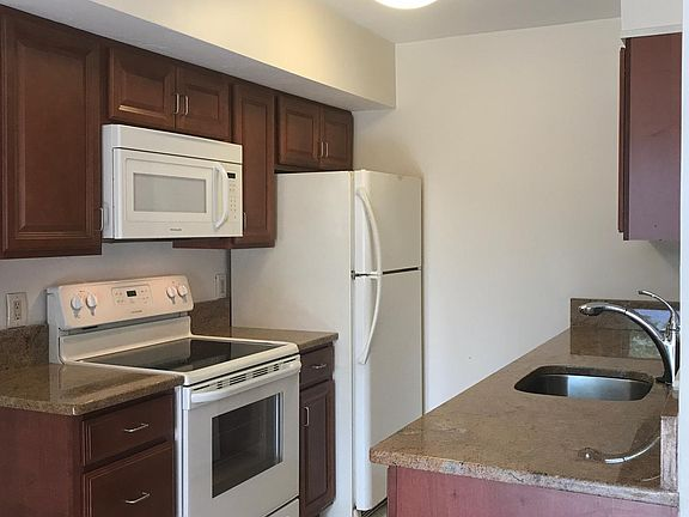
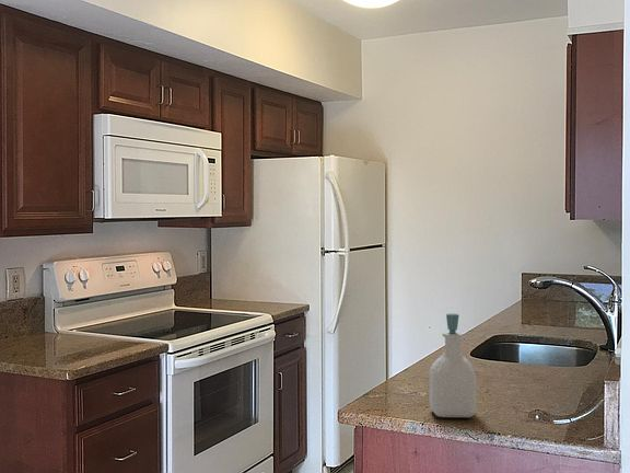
+ soap bottle [428,312,478,418]
